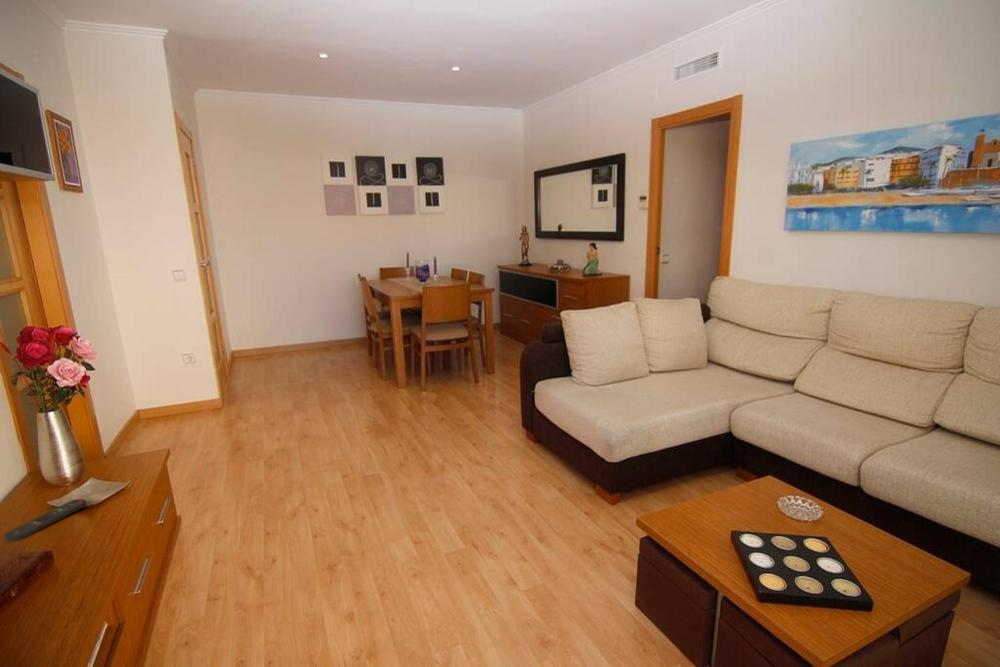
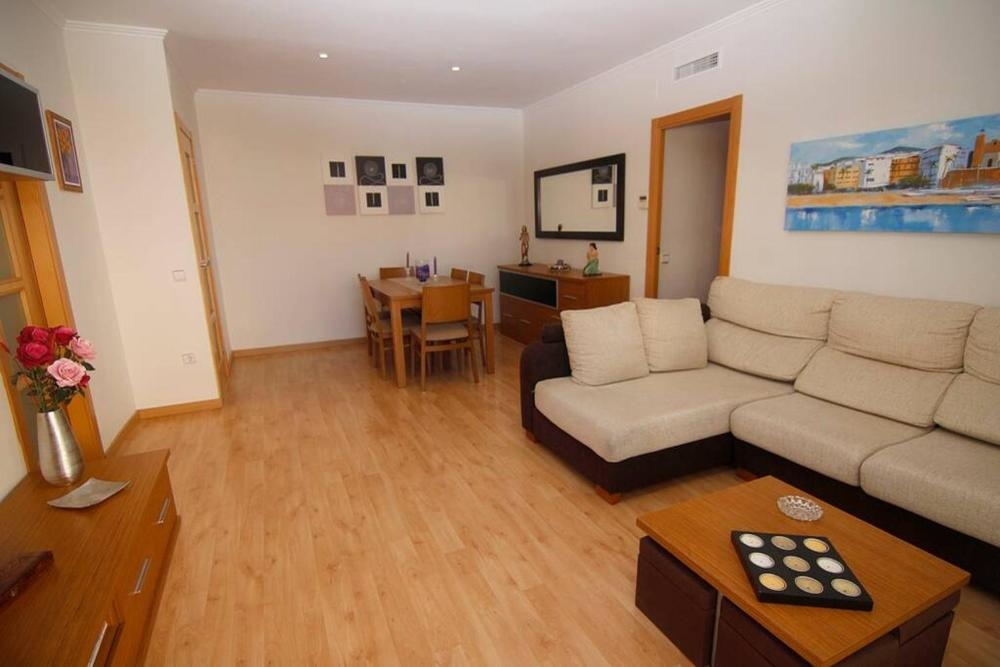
- remote control [3,498,88,542]
